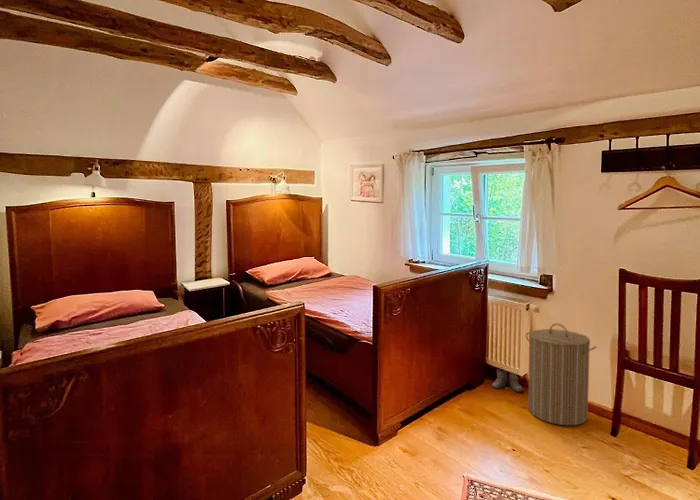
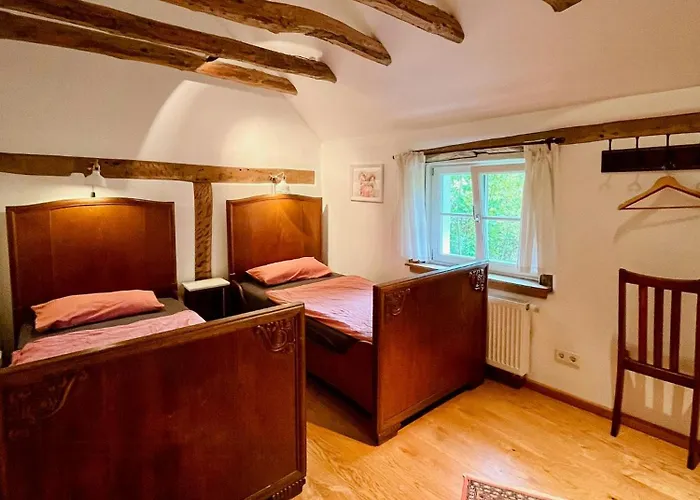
- boots [491,368,524,393]
- laundry hamper [525,323,598,426]
